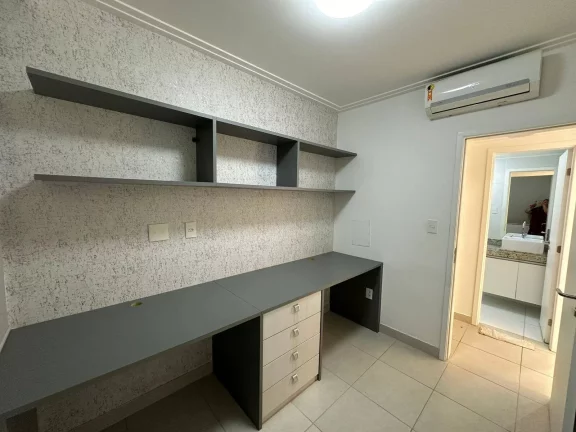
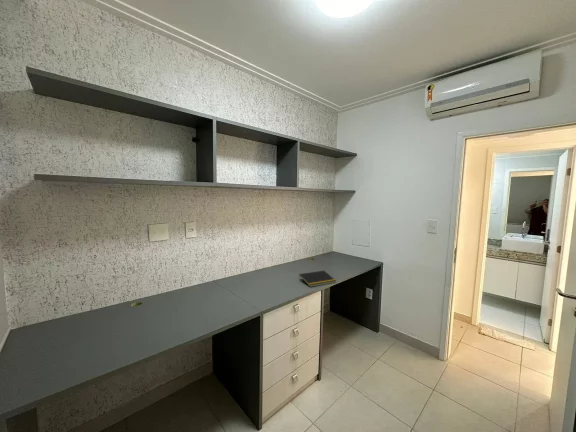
+ notepad [298,270,337,288]
